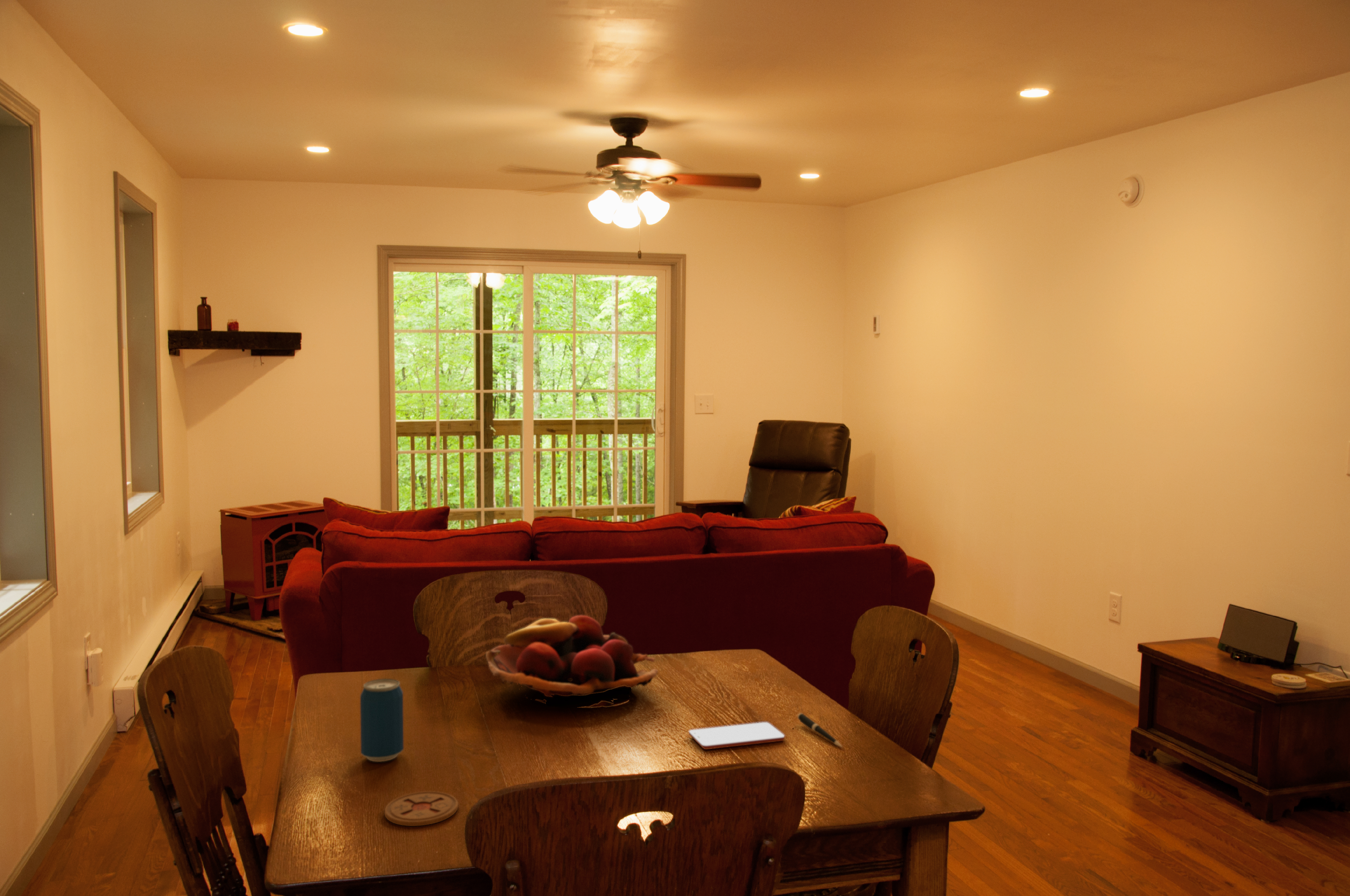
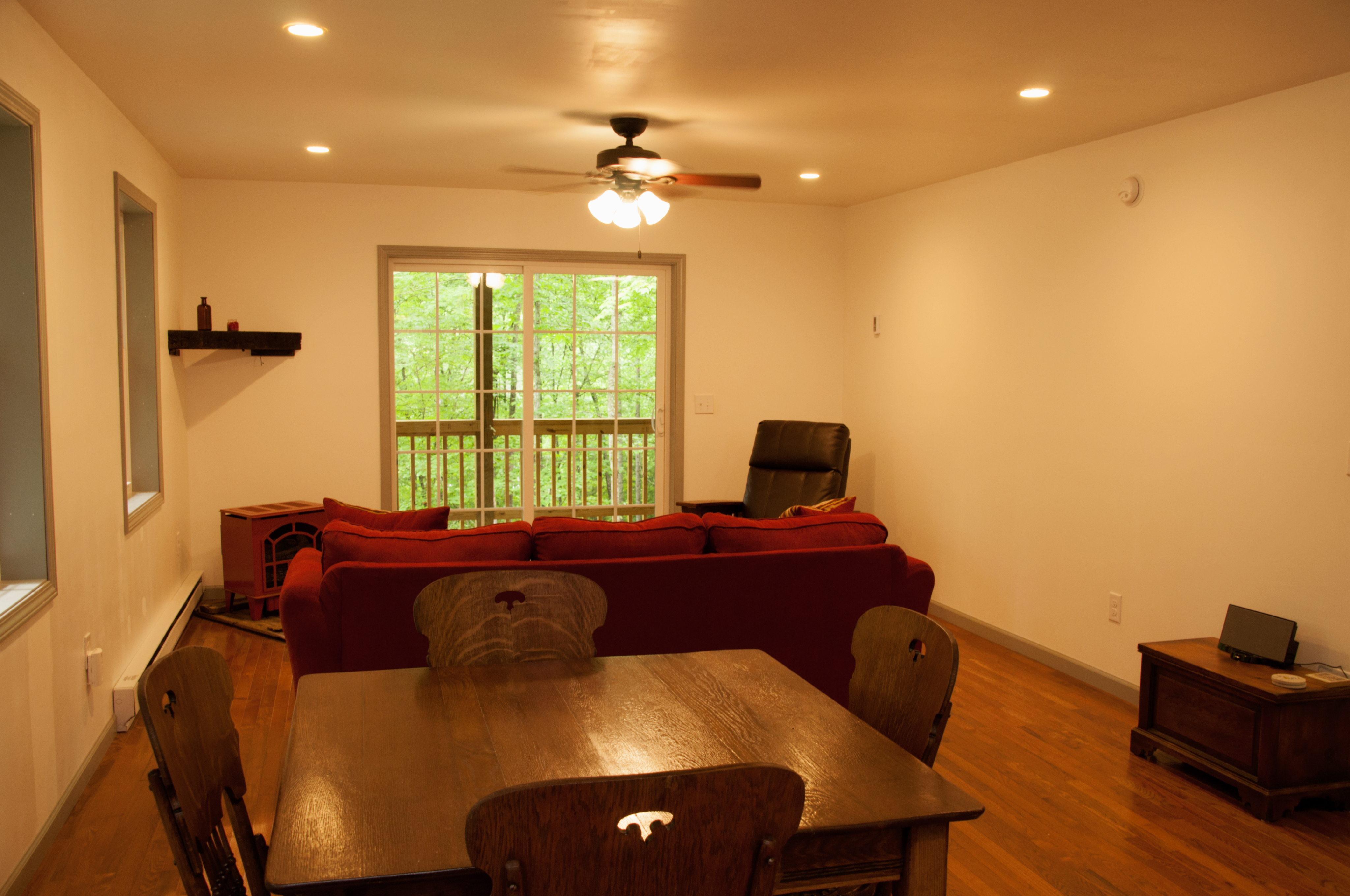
- smartphone [689,722,785,750]
- pen [797,713,843,748]
- coaster [384,791,458,826]
- fruit basket [485,615,658,709]
- beverage can [360,678,404,762]
